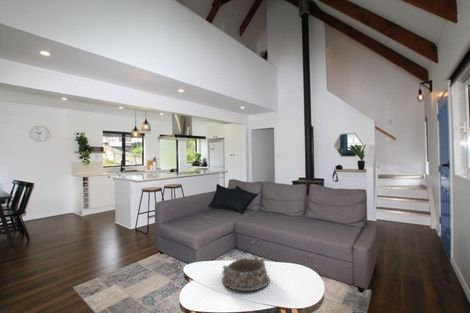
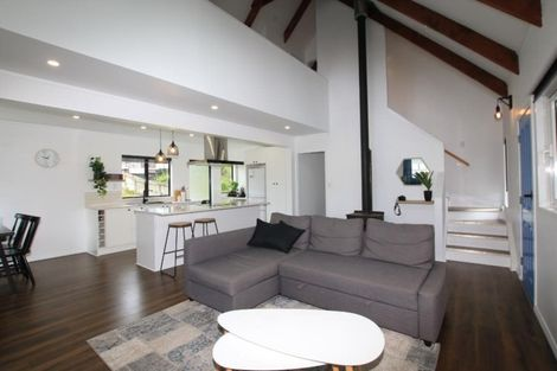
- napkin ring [221,255,271,292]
